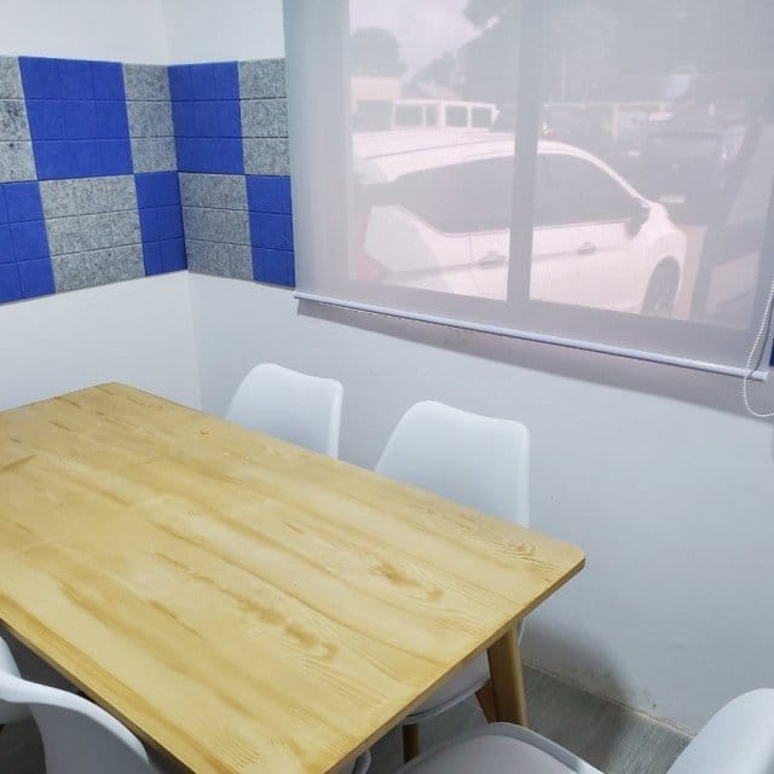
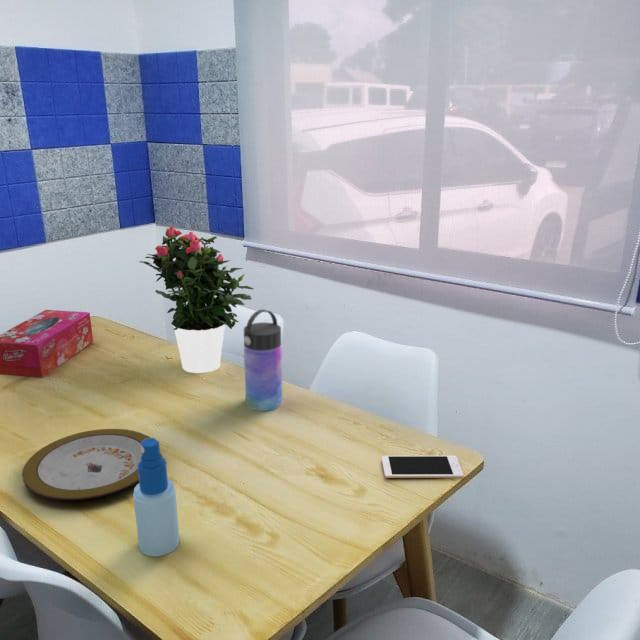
+ water bottle [243,308,283,412]
+ plate [21,428,151,501]
+ cell phone [381,455,465,479]
+ tissue box [0,309,94,379]
+ potted flower [139,226,255,374]
+ spray bottle [132,437,180,558]
